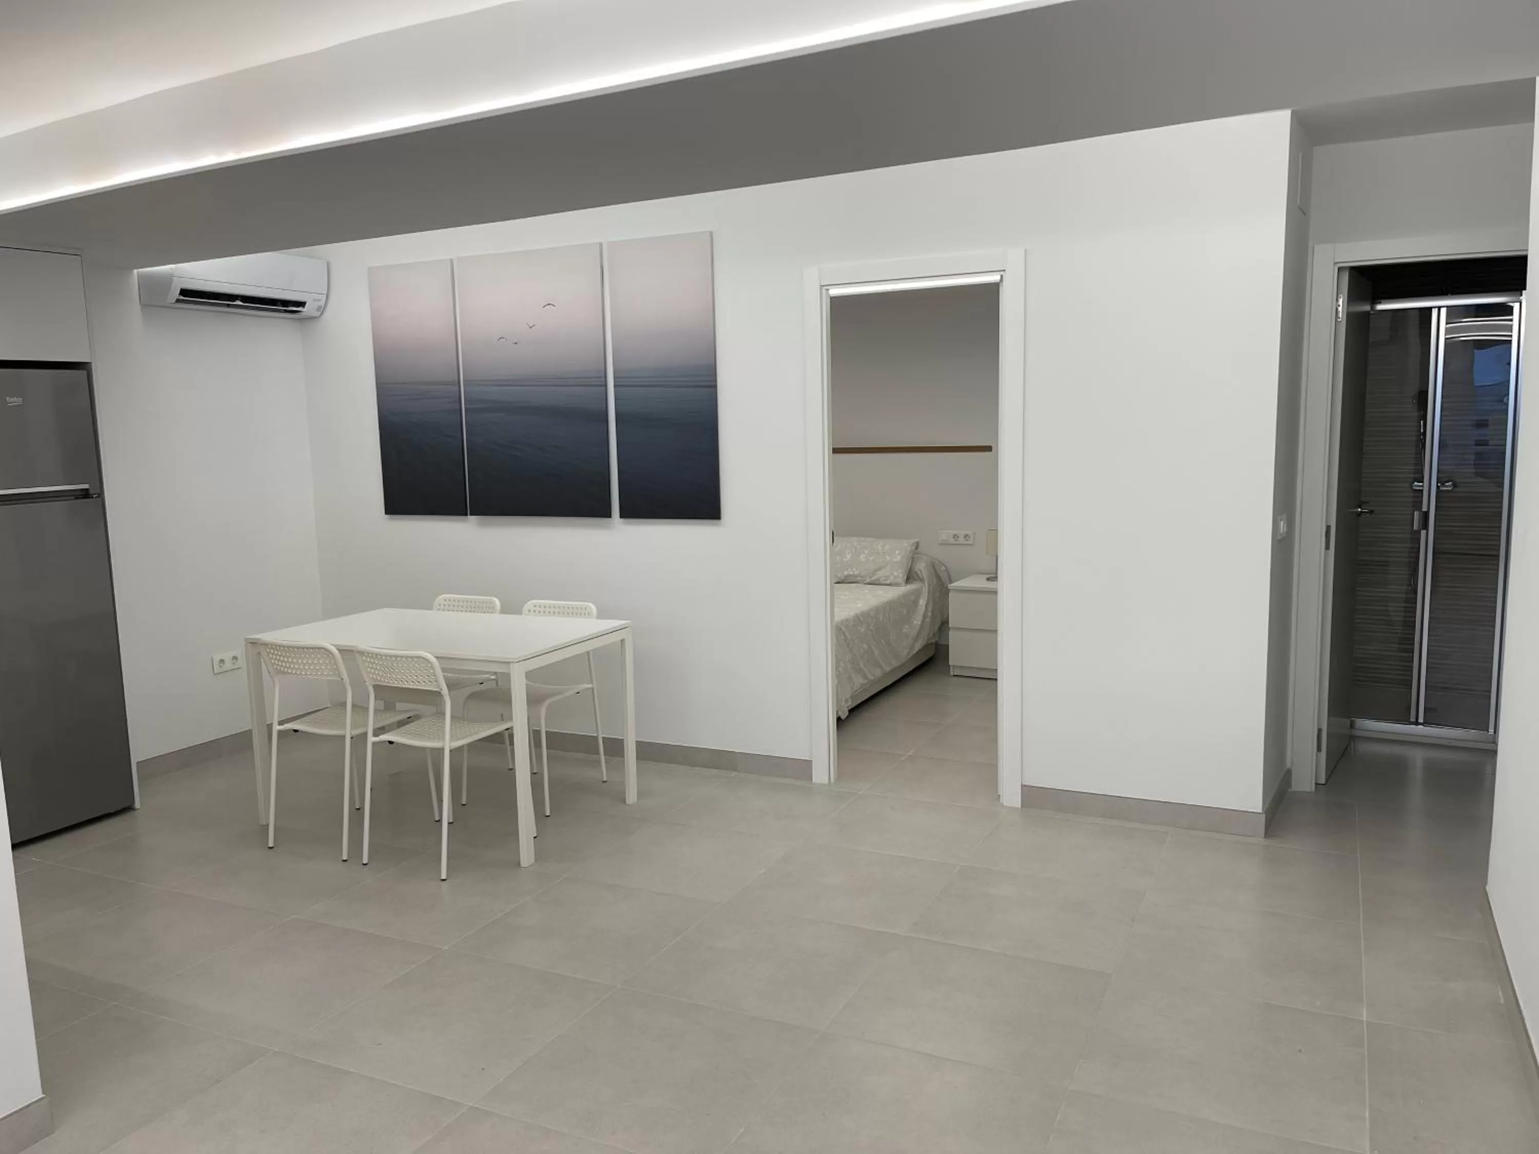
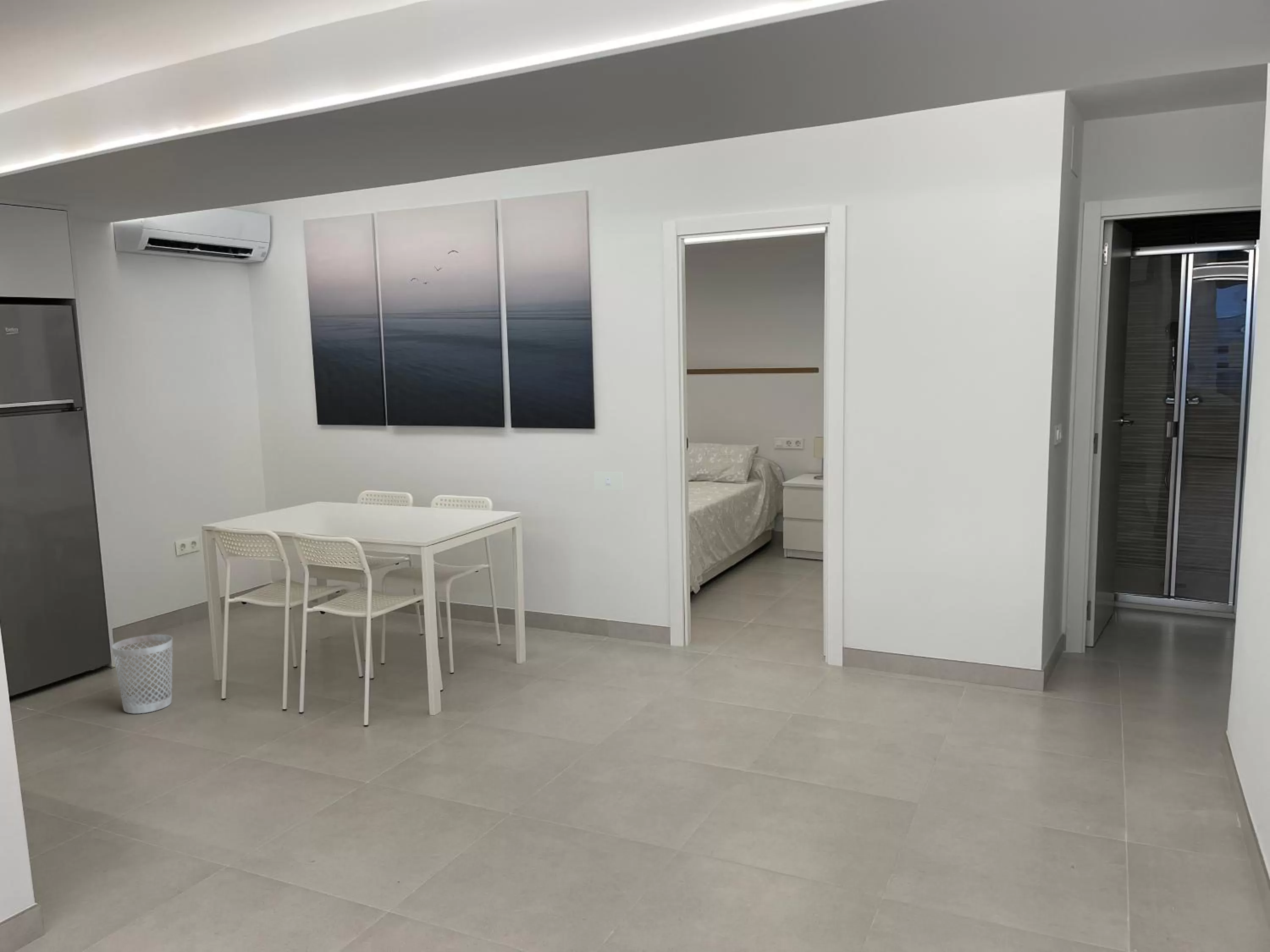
+ wastebasket [112,634,173,714]
+ light switch [594,471,624,491]
